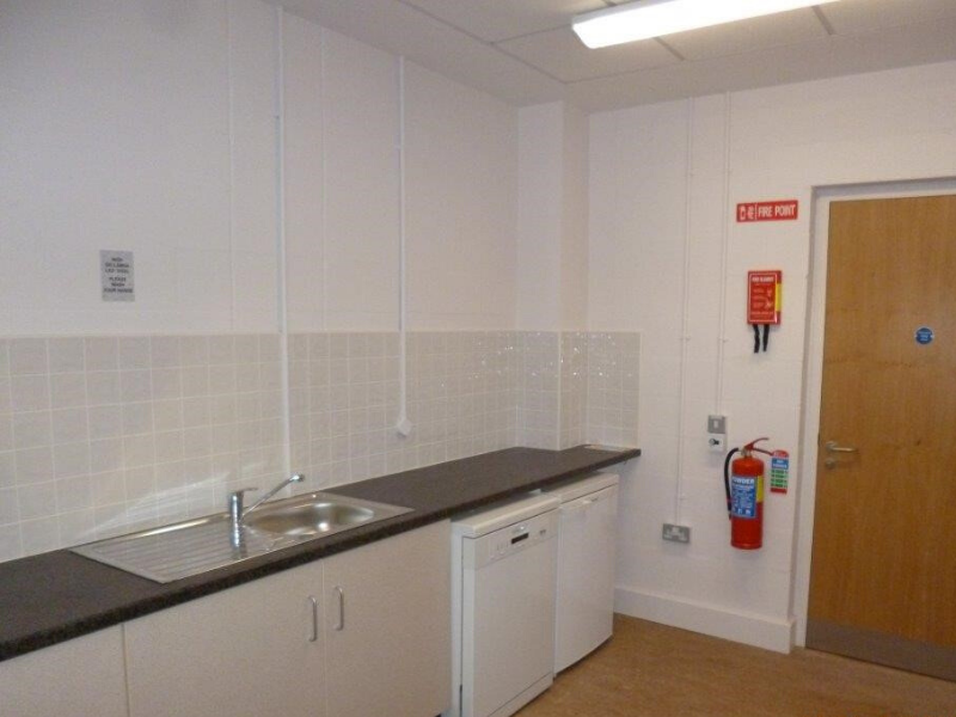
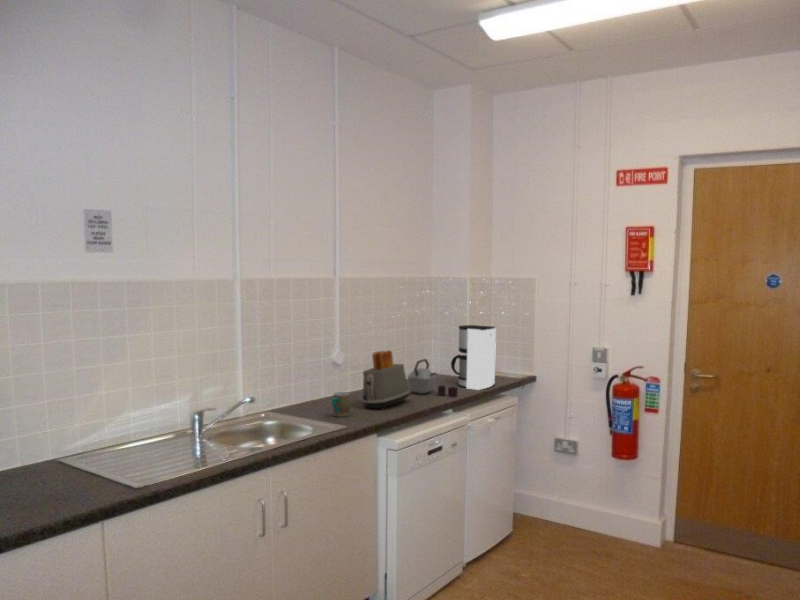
+ coffee maker [450,324,497,391]
+ kettle [406,358,459,398]
+ toaster [362,349,411,411]
+ mug [331,391,351,418]
